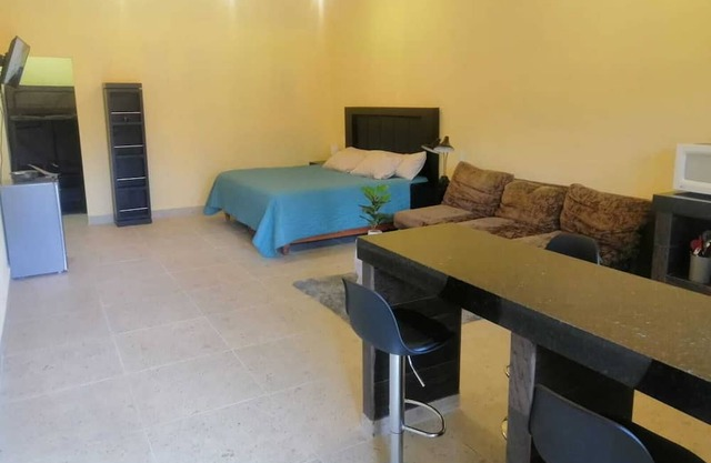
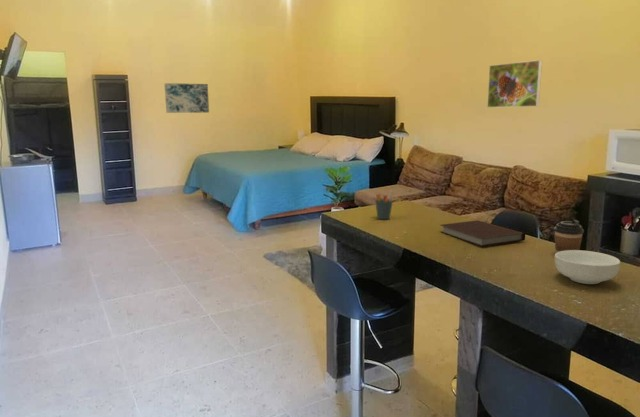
+ pen holder [374,190,394,220]
+ coffee cup [553,219,585,254]
+ notebook [440,219,526,248]
+ cereal bowl [554,249,621,285]
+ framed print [486,59,543,108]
+ wall art [163,82,210,114]
